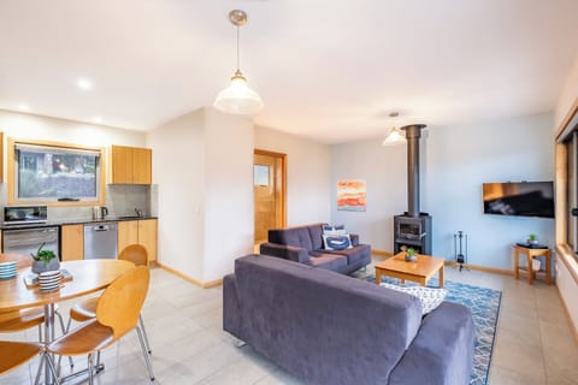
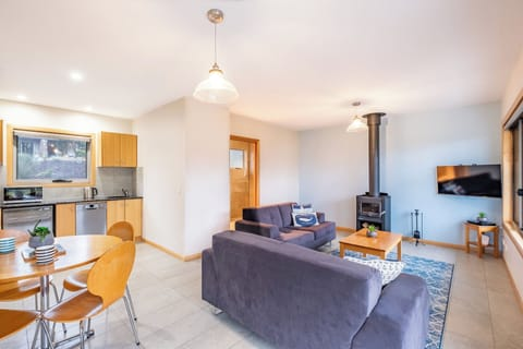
- wall art [336,178,367,213]
